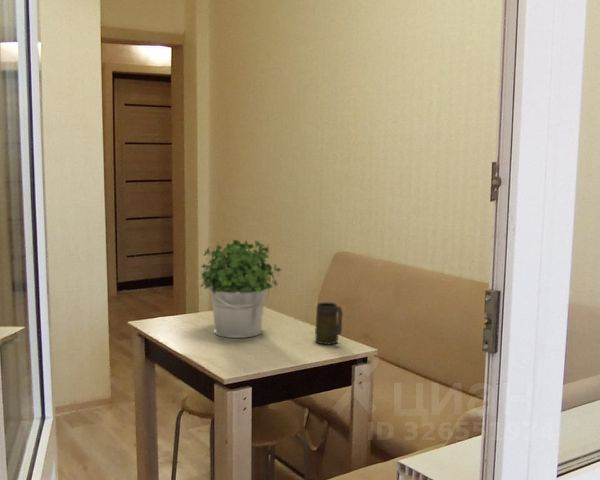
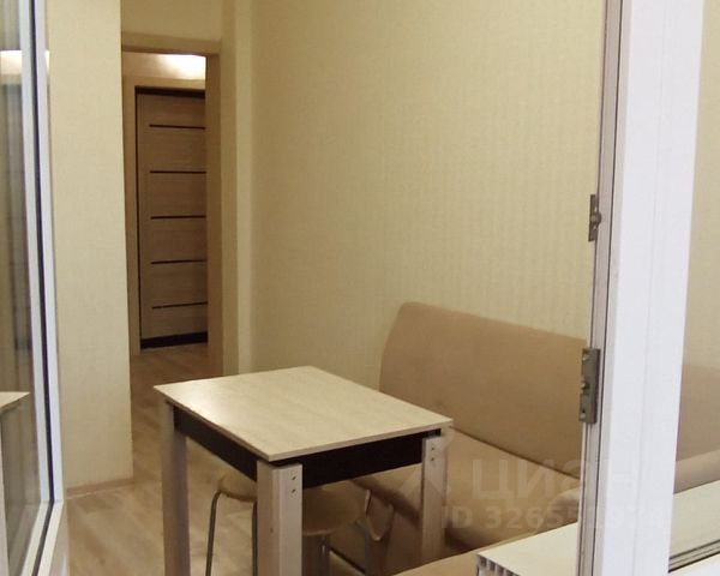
- mug [314,301,344,345]
- potted plant [200,239,282,339]
